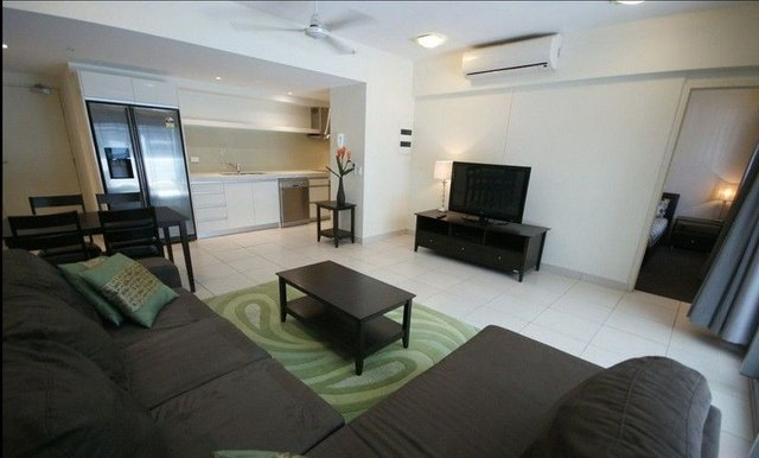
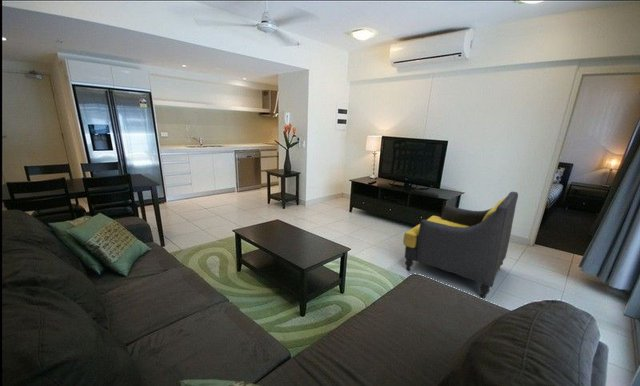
+ armchair [402,191,519,299]
